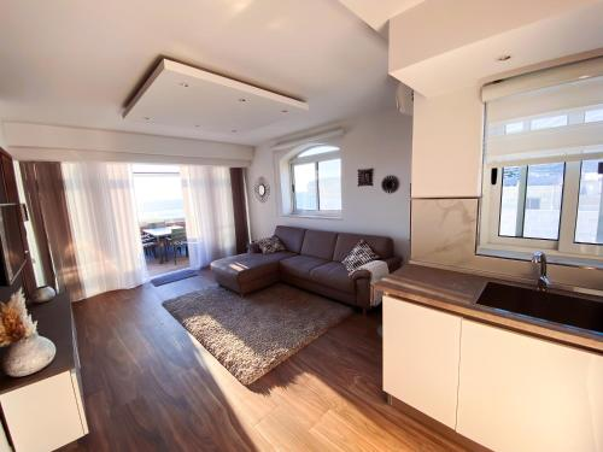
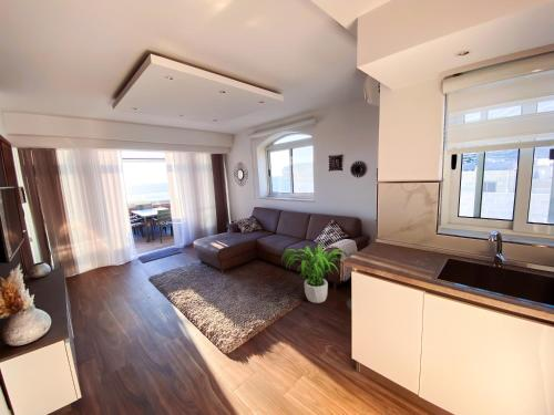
+ potted plant [280,245,349,304]
